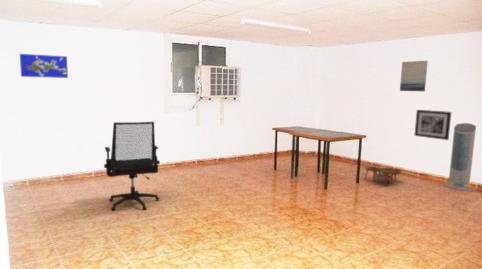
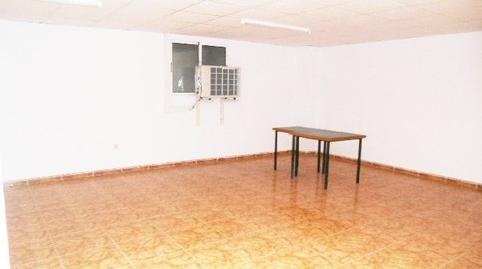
- office chair [103,121,161,212]
- air purifier [442,122,477,192]
- wall art [414,109,452,141]
- wall art [399,60,429,92]
- nesting tables [363,166,402,187]
- world map [19,53,69,79]
